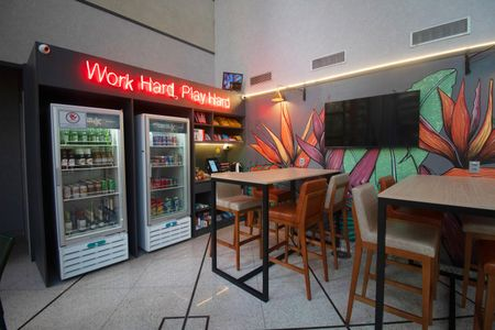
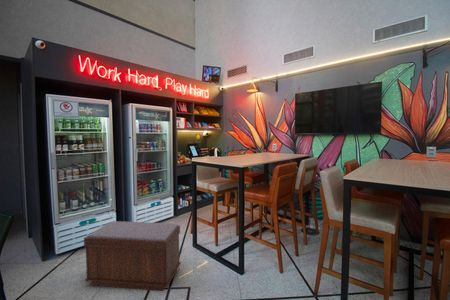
+ bench [83,220,182,292]
